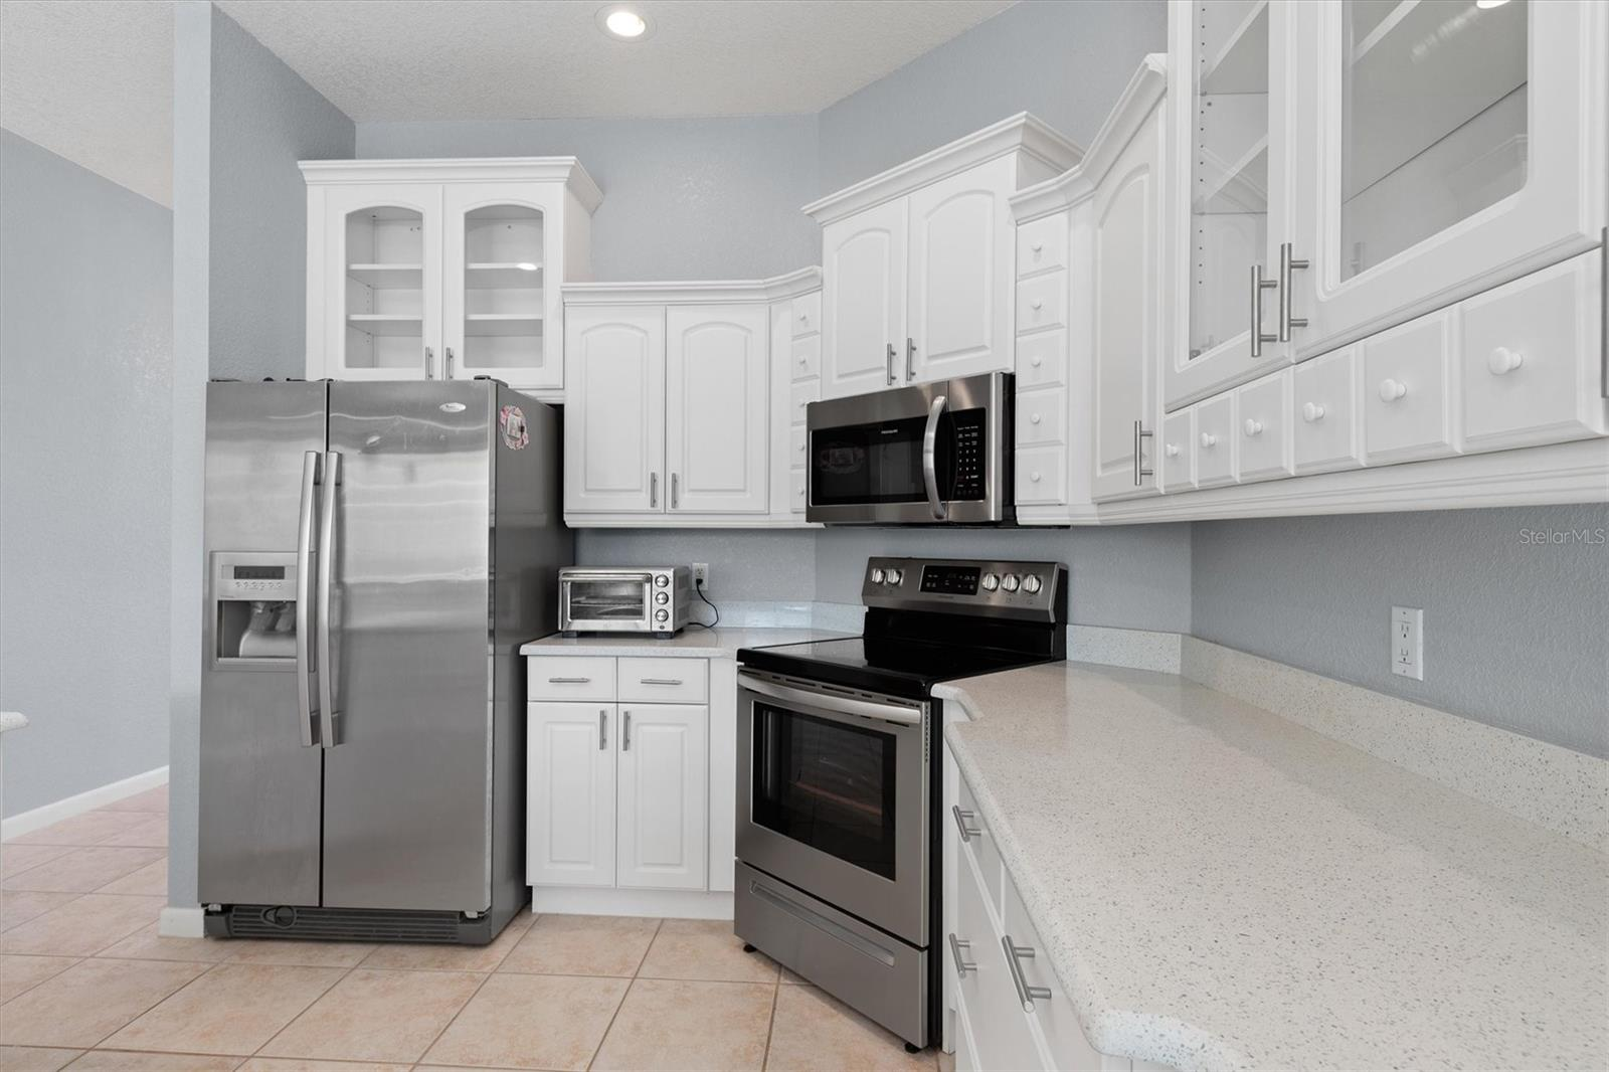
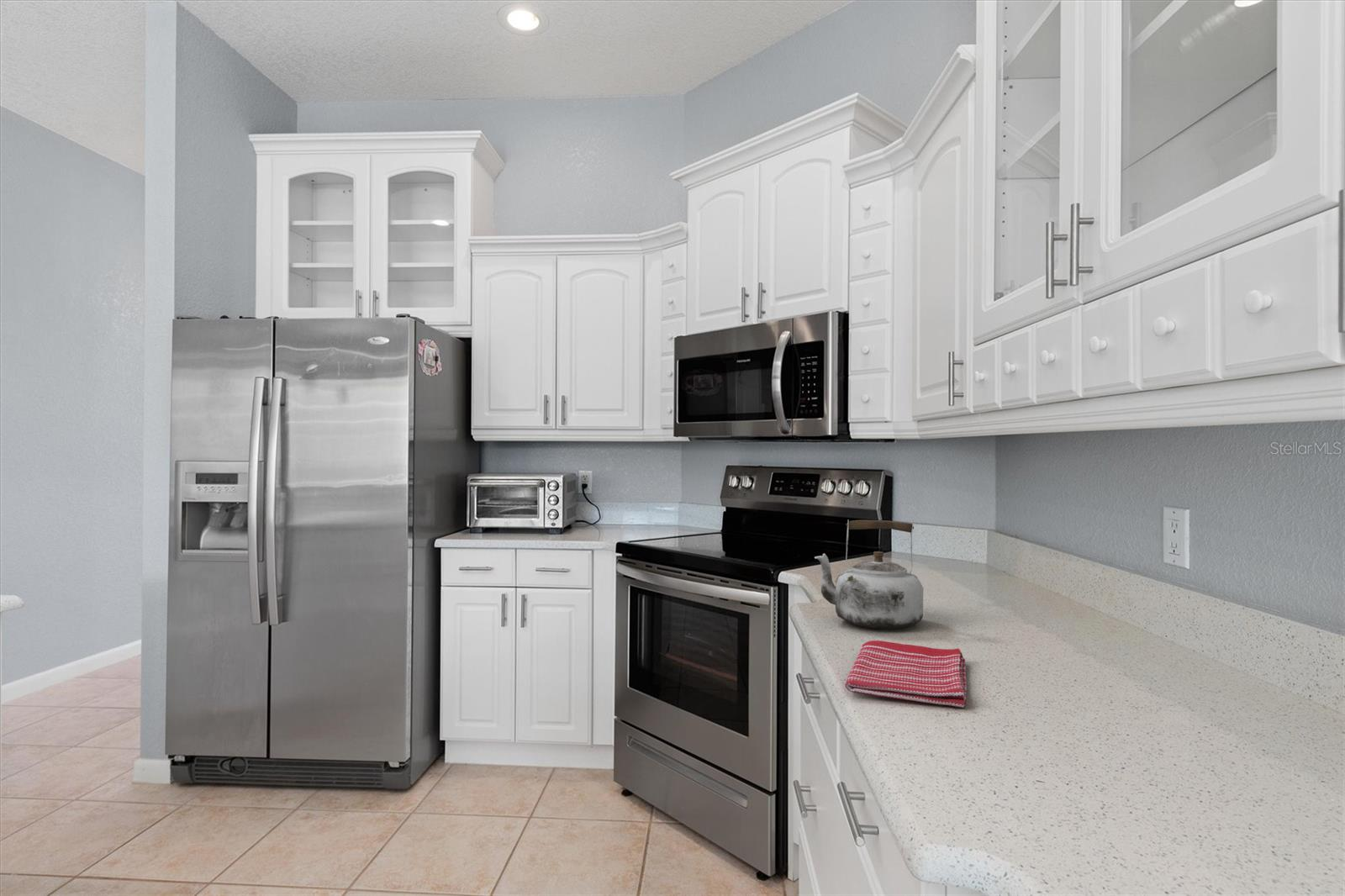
+ kettle [814,519,924,630]
+ dish towel [845,640,968,709]
